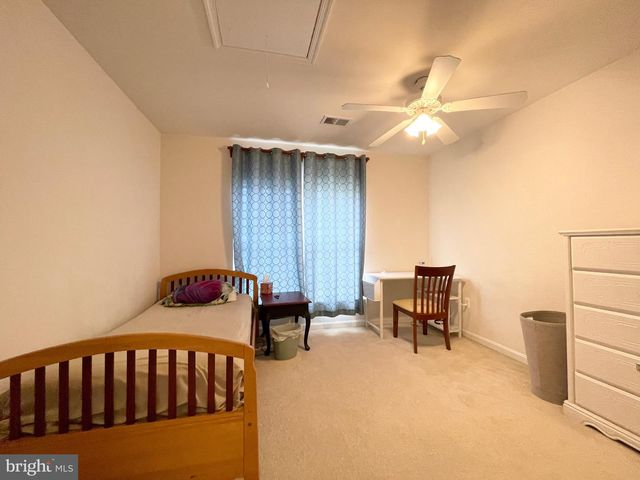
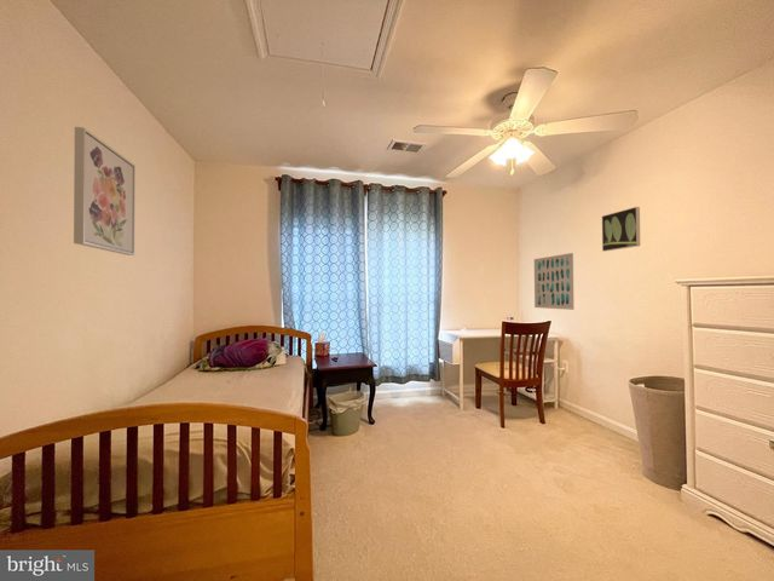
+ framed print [601,206,641,253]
+ wall art [533,252,574,311]
+ wall art [73,126,137,257]
